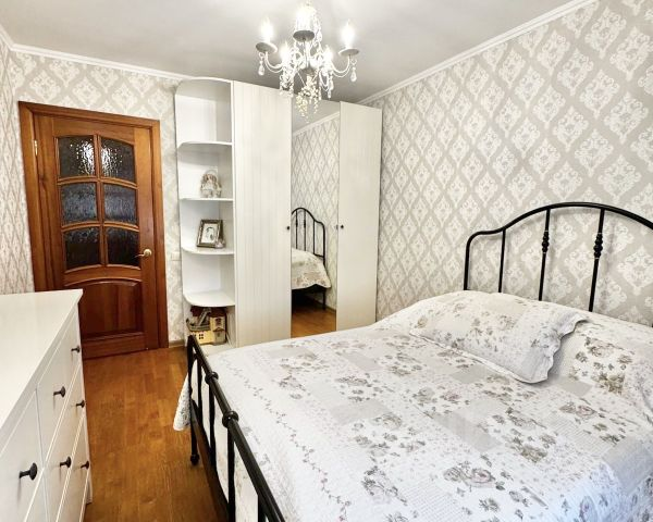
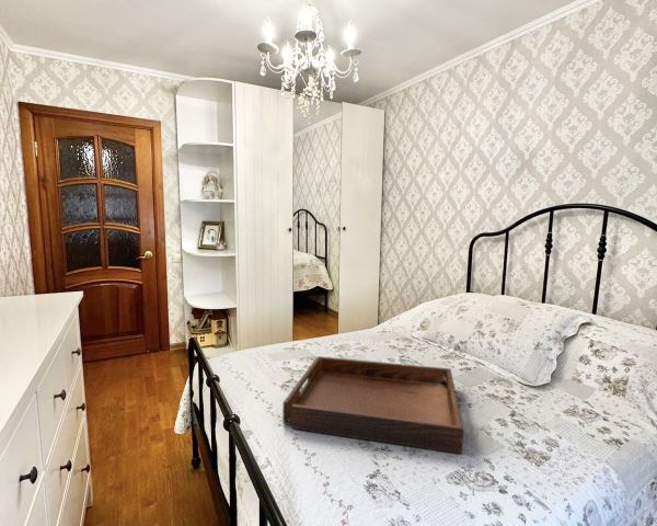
+ serving tray [281,355,464,455]
